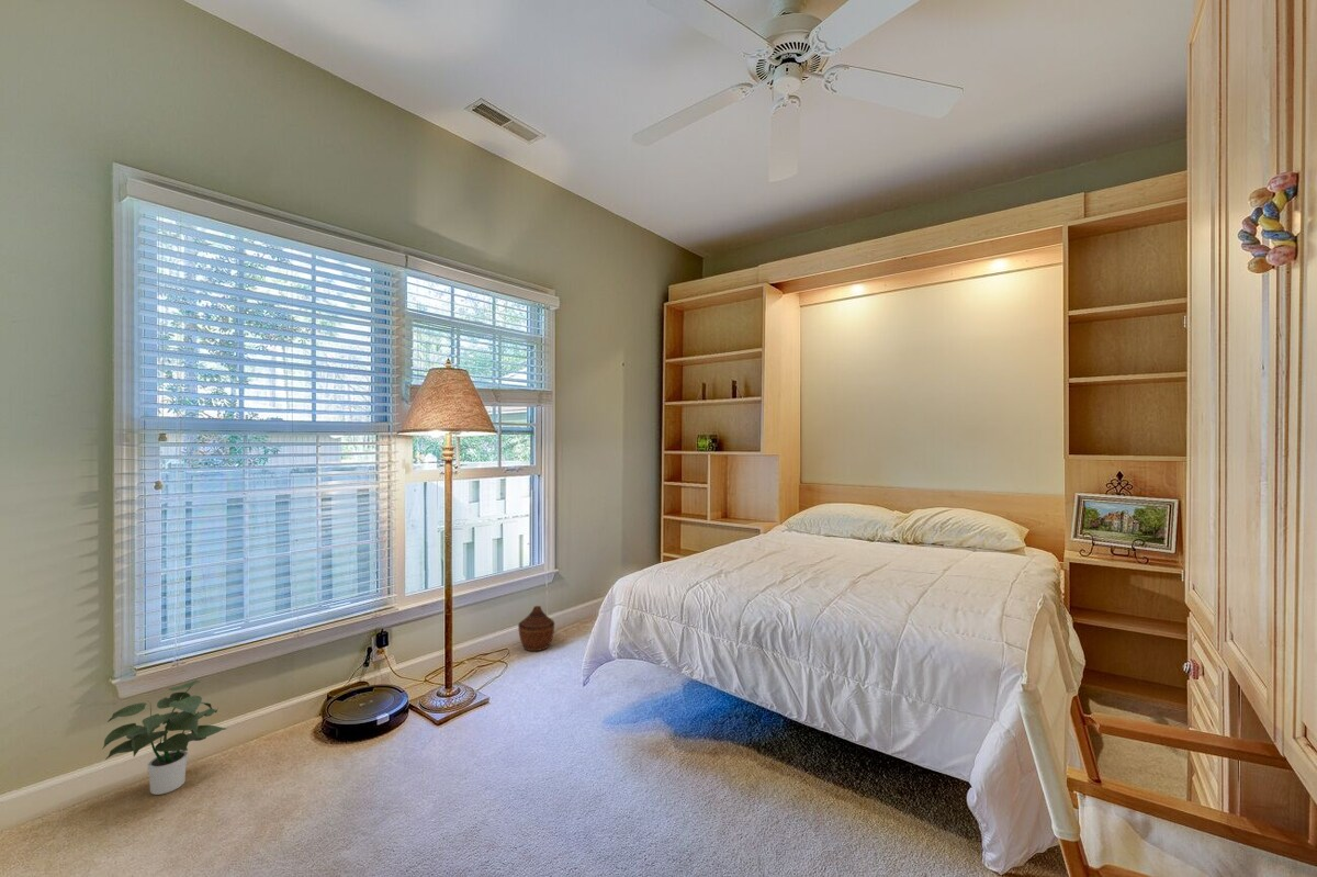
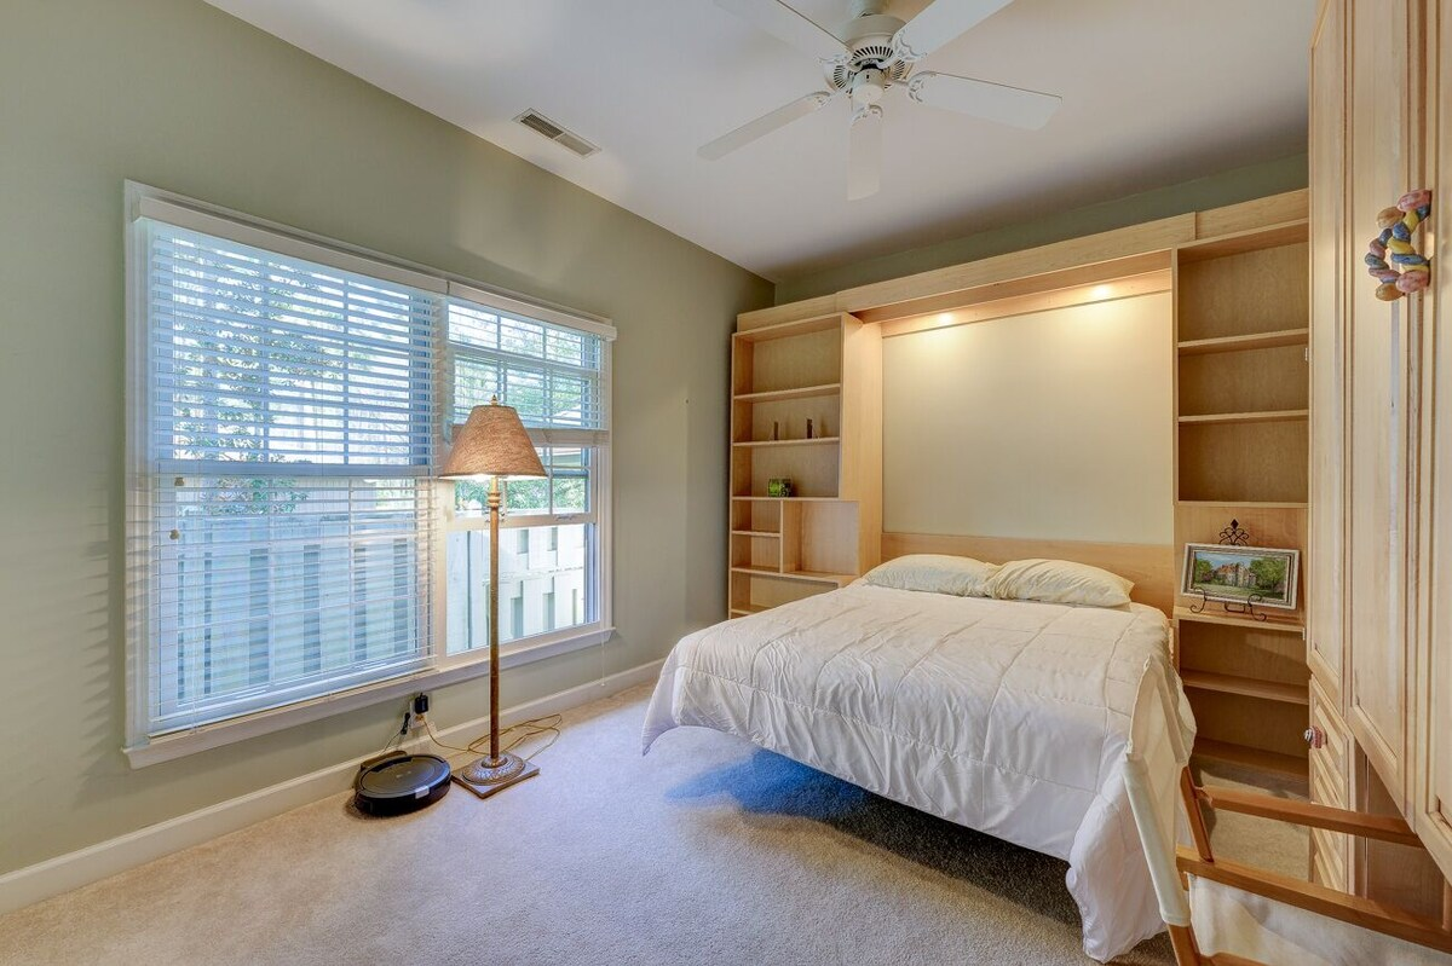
- woven basket [517,605,555,652]
- potted plant [101,679,227,796]
